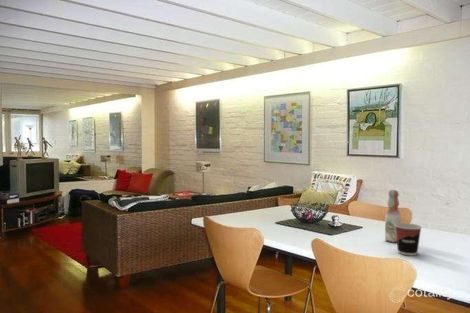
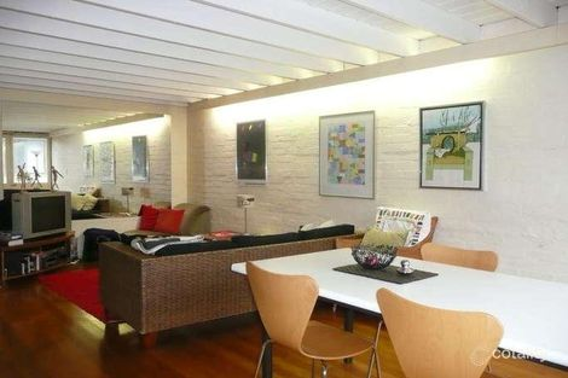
- bottle [384,189,402,243]
- cup [395,222,423,256]
